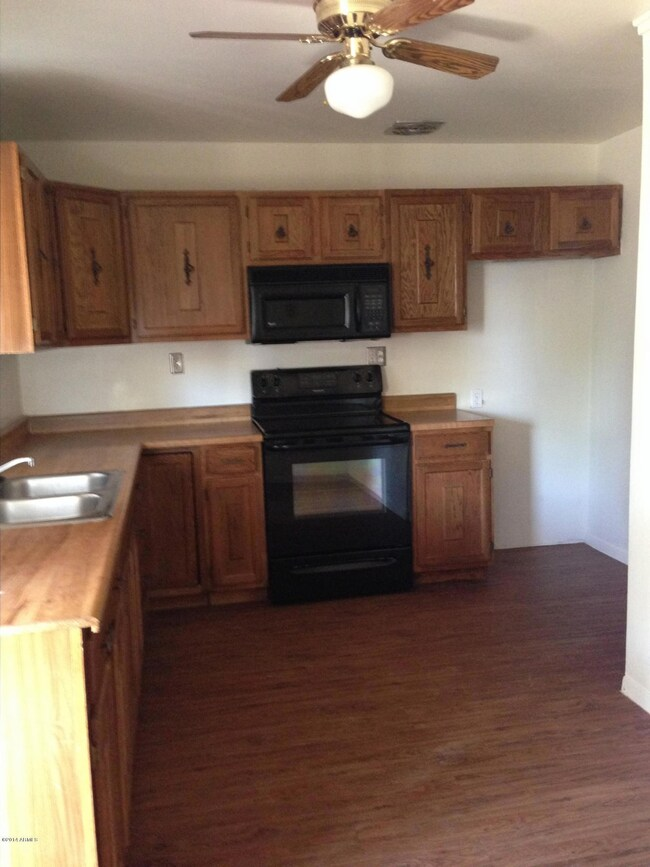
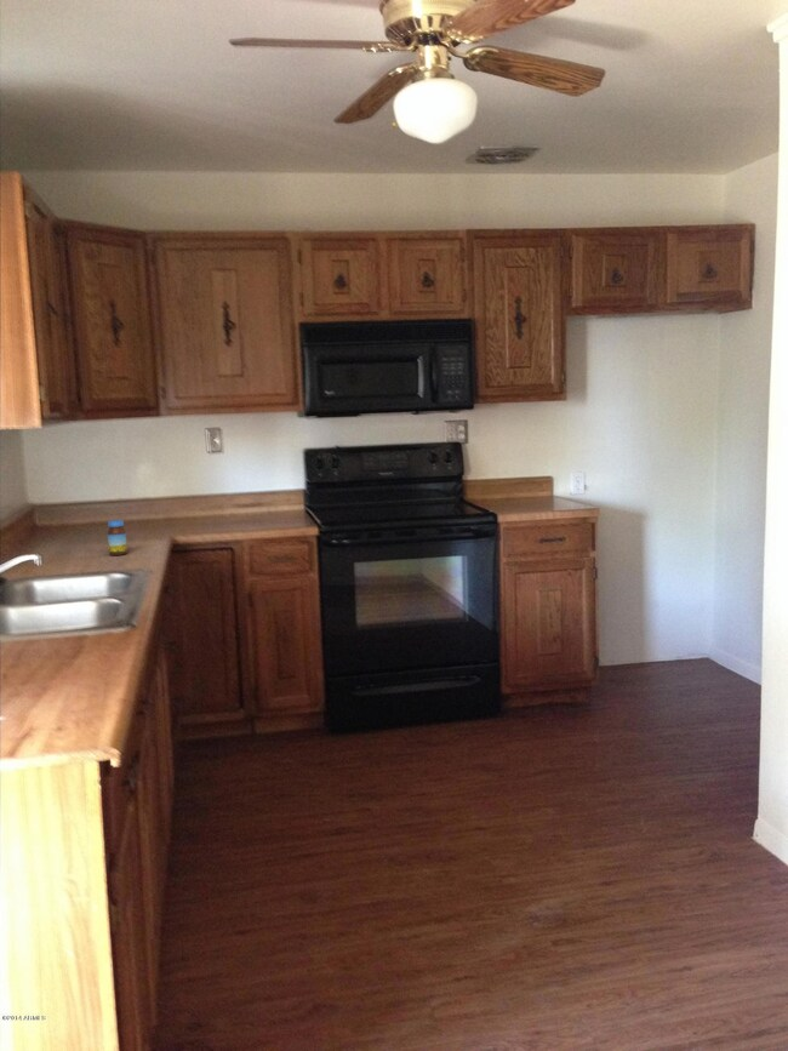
+ jar [107,519,129,556]
